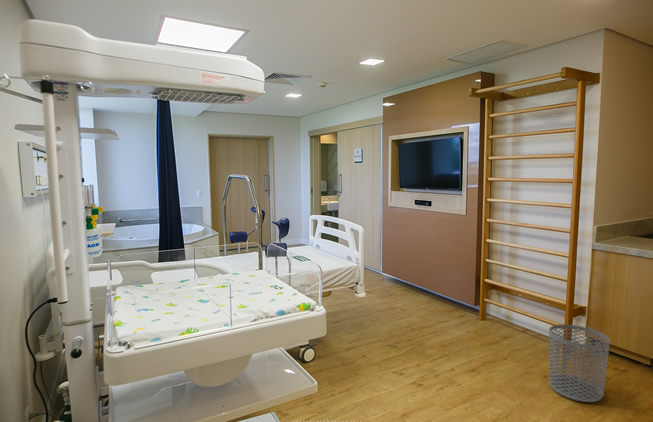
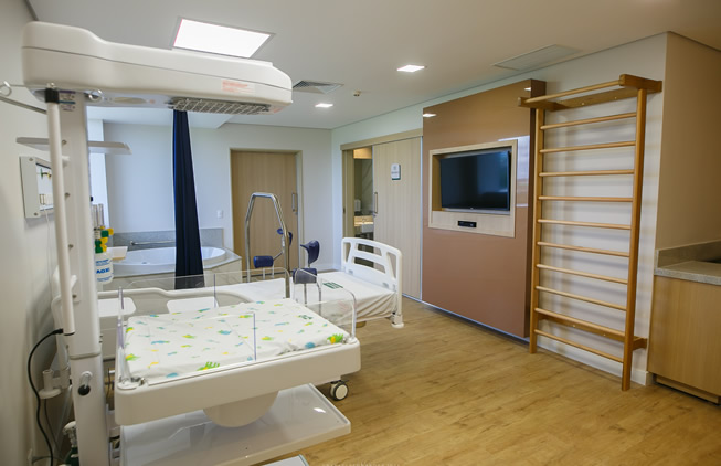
- waste bin [548,323,611,403]
